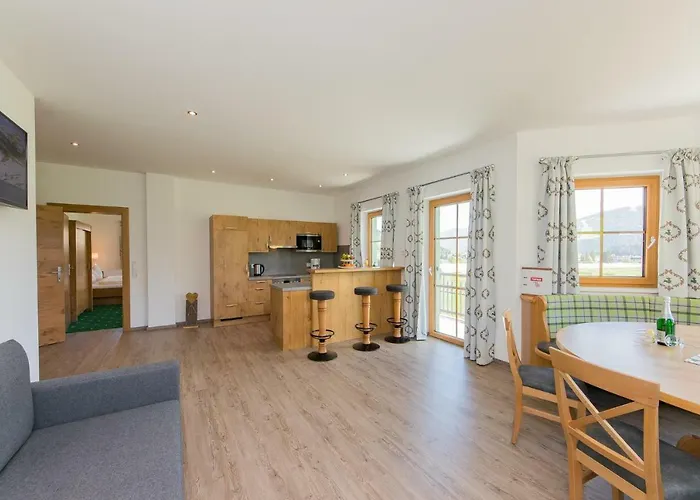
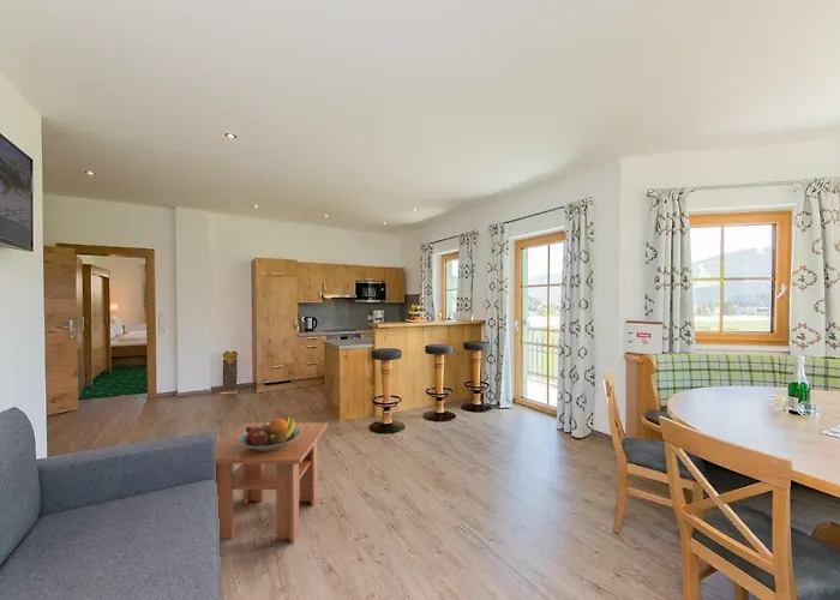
+ coffee table [215,421,329,544]
+ fruit bowl [239,414,300,451]
